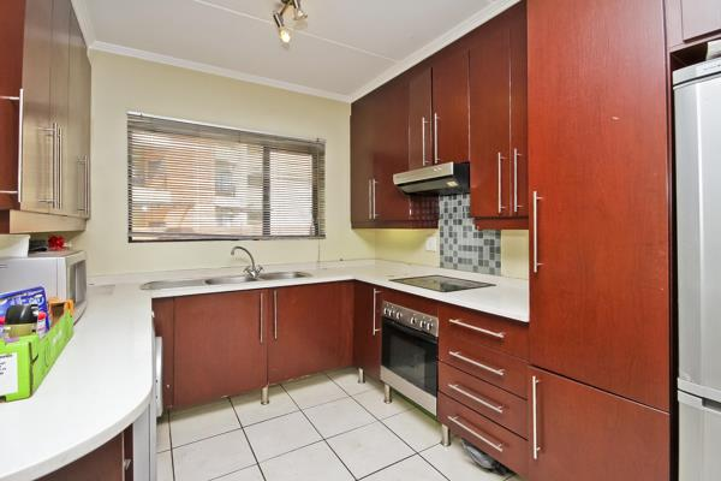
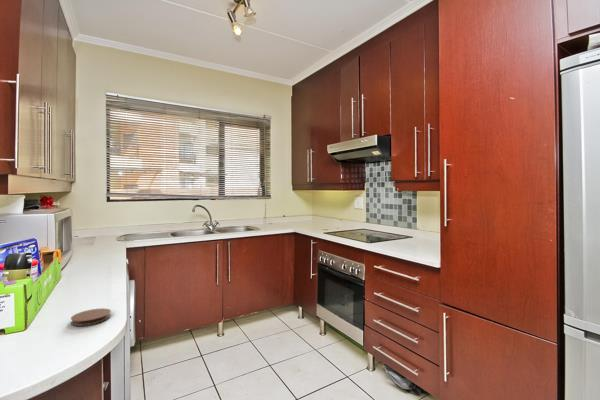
+ coaster [70,307,112,327]
